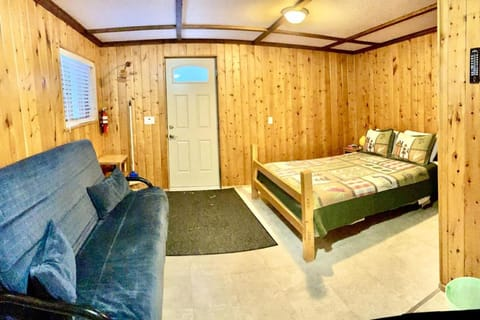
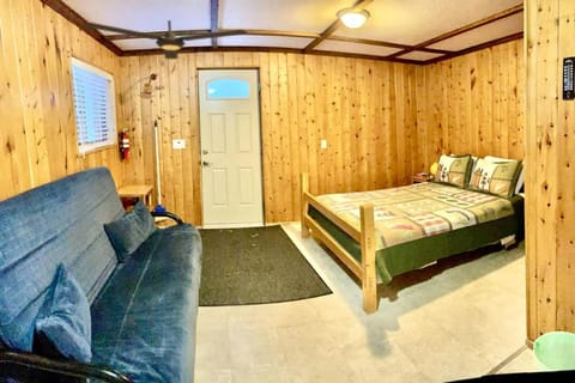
+ ceiling fan [83,19,249,61]
